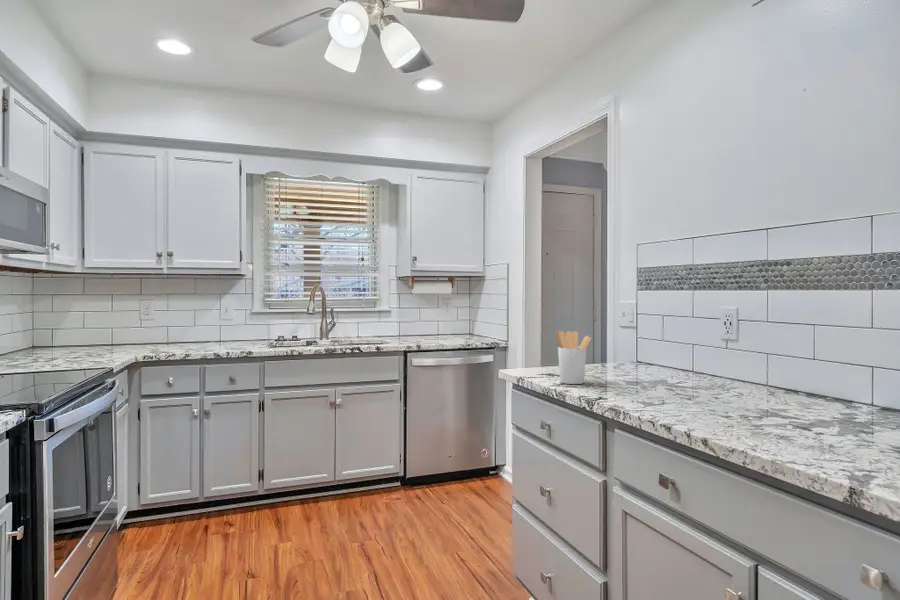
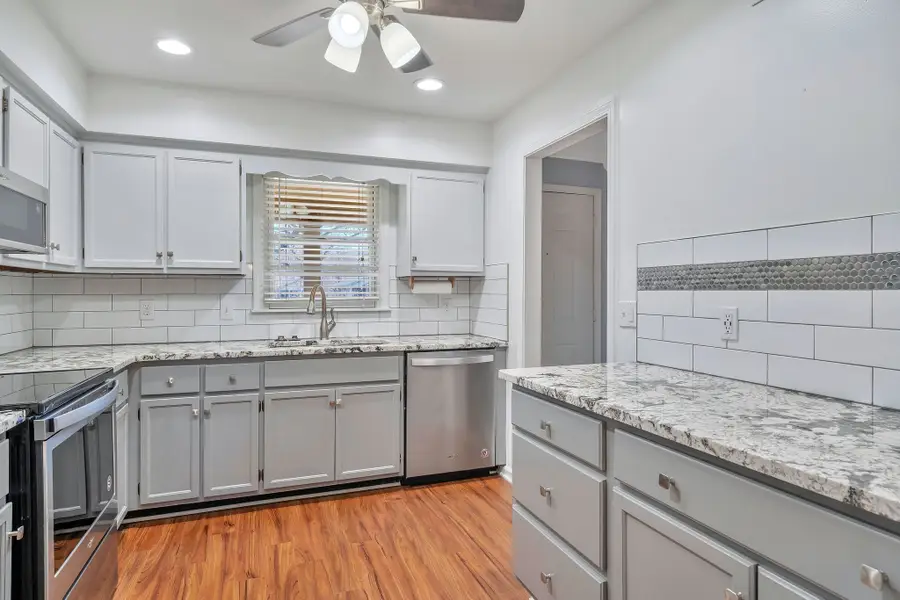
- utensil holder [555,329,592,385]
